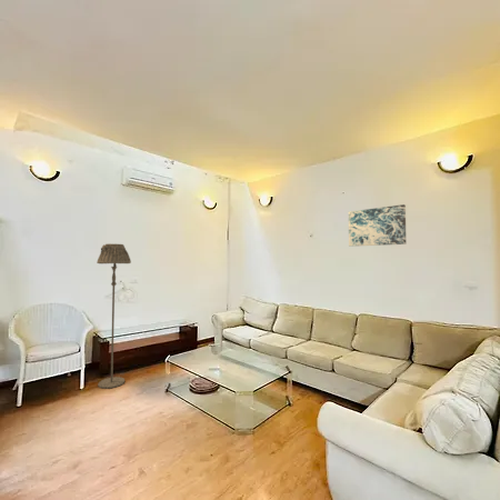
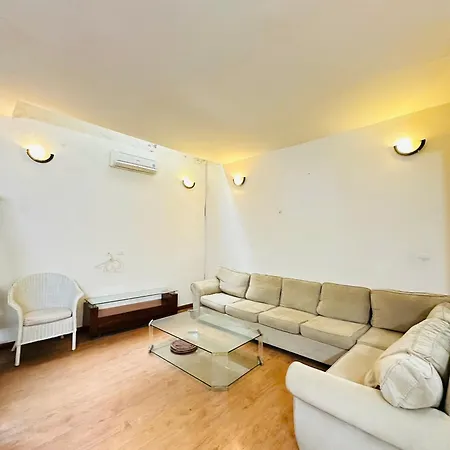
- floor lamp [96,242,132,390]
- wall art [348,203,408,248]
